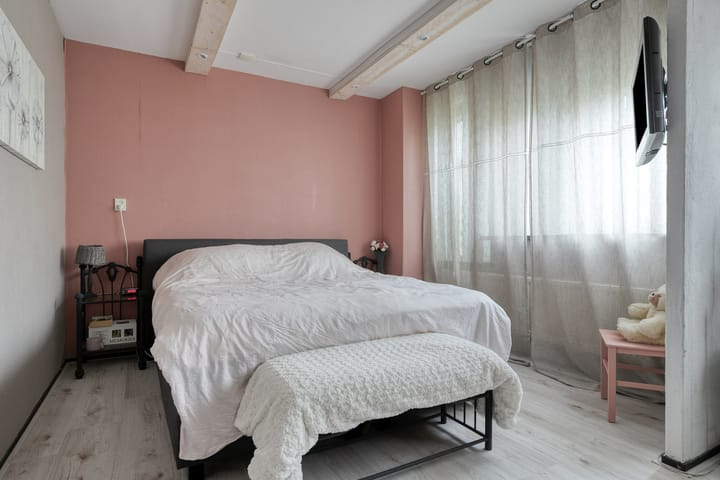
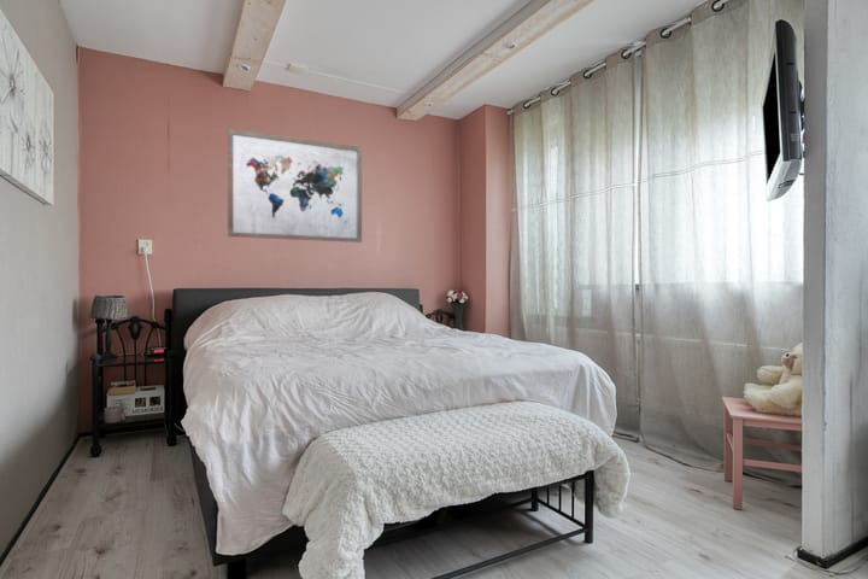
+ wall art [227,128,363,244]
